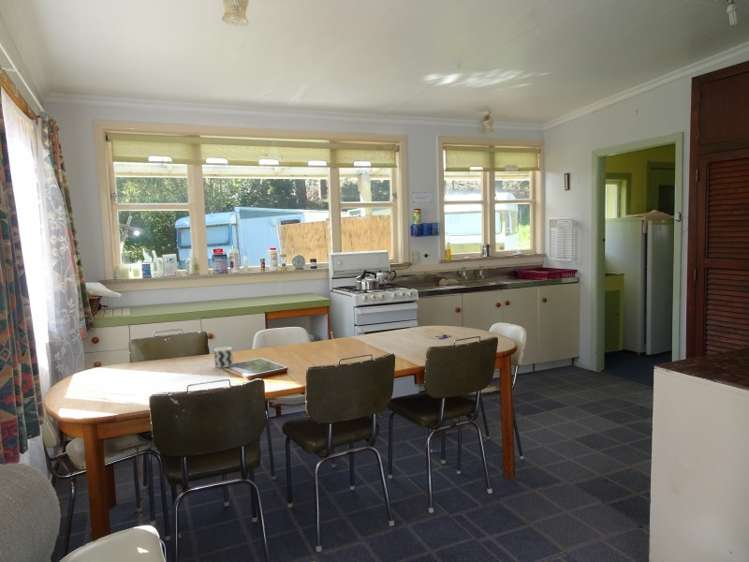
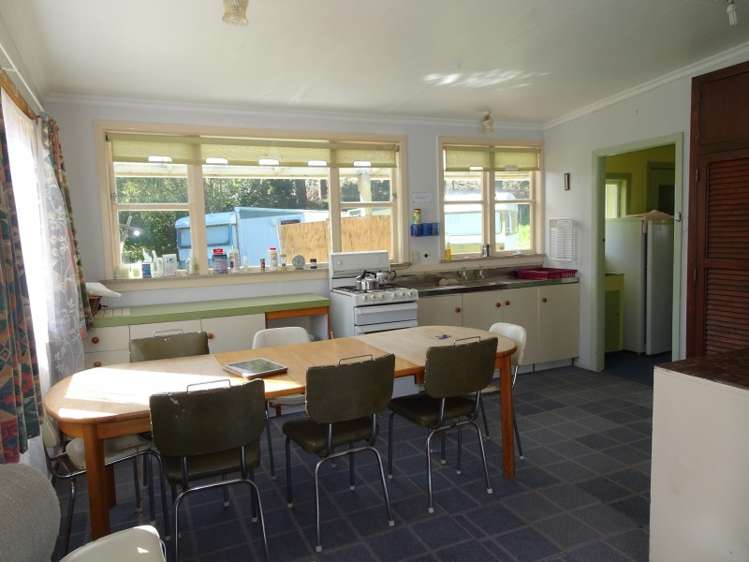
- cup [213,346,234,369]
